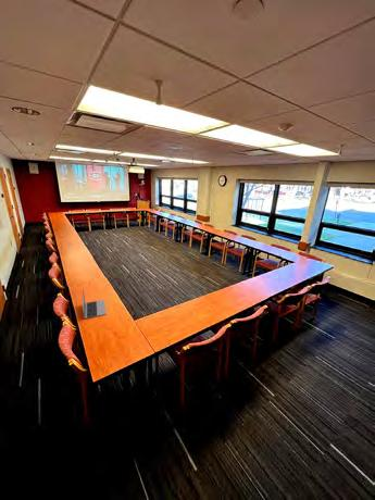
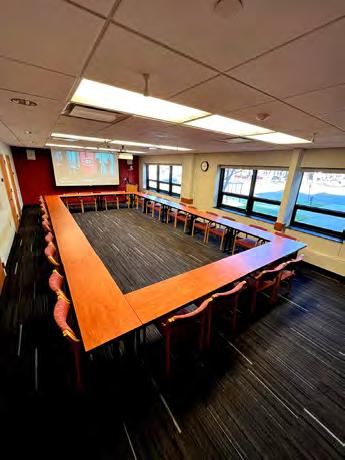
- laptop [80,288,108,320]
